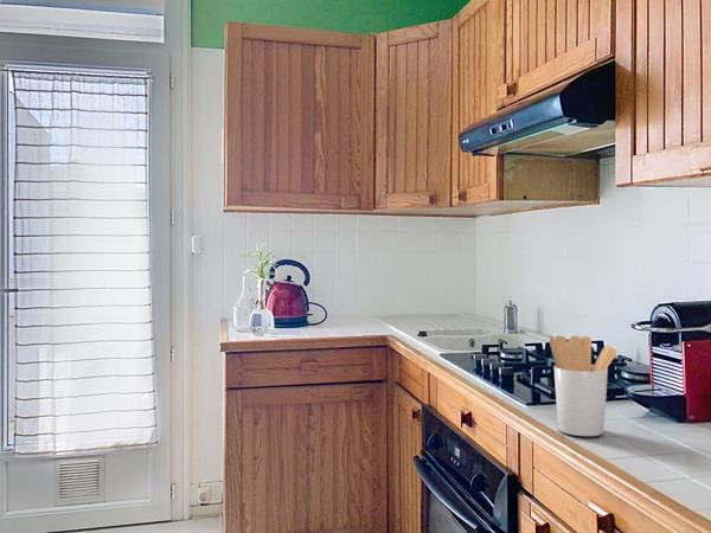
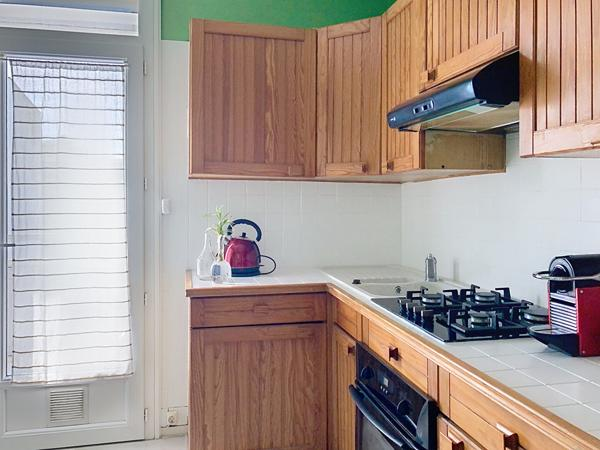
- utensil holder [549,334,619,437]
